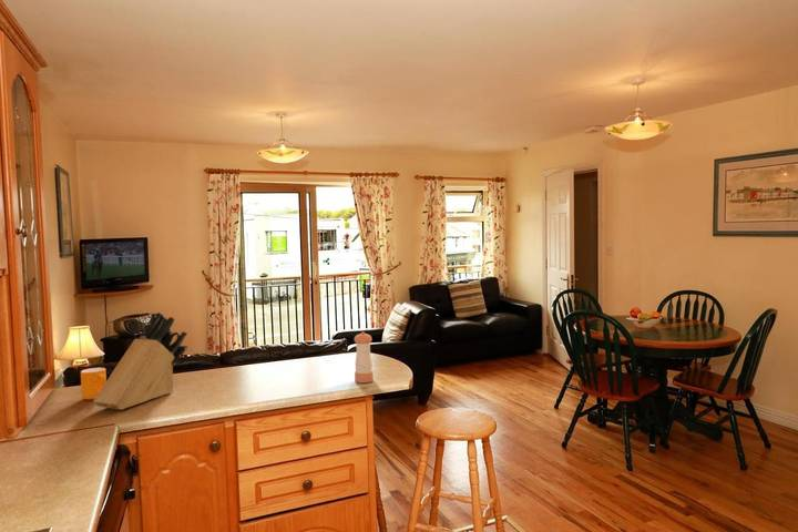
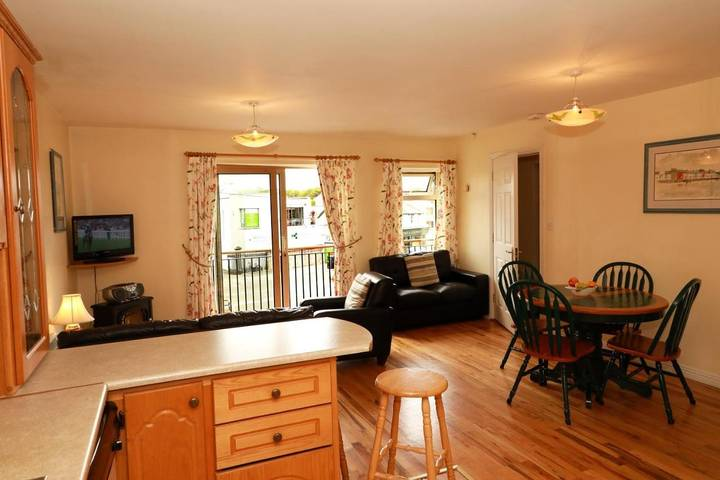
- knife block [92,310,188,411]
- mug [80,367,108,401]
- pepper shaker [354,331,375,383]
